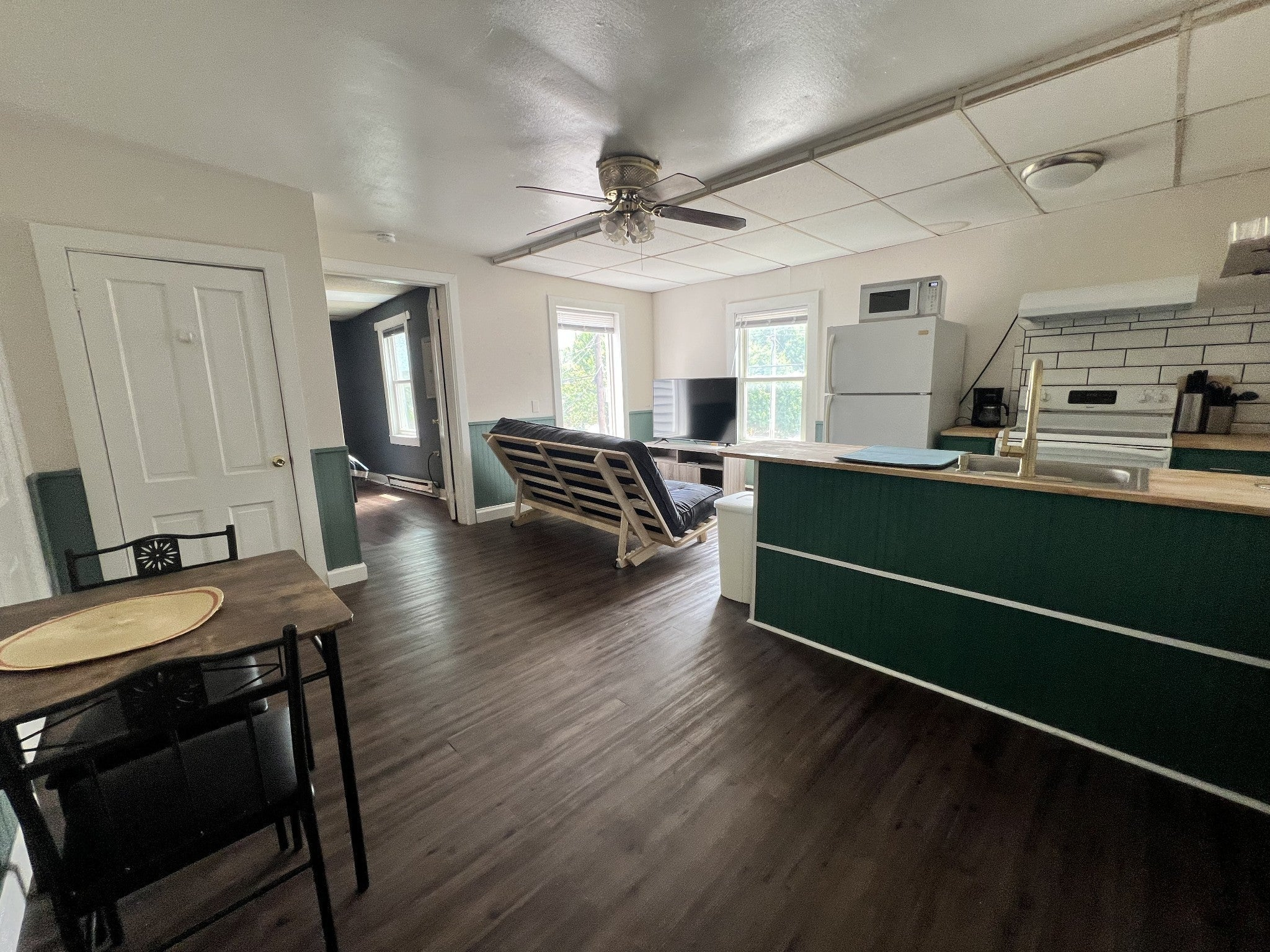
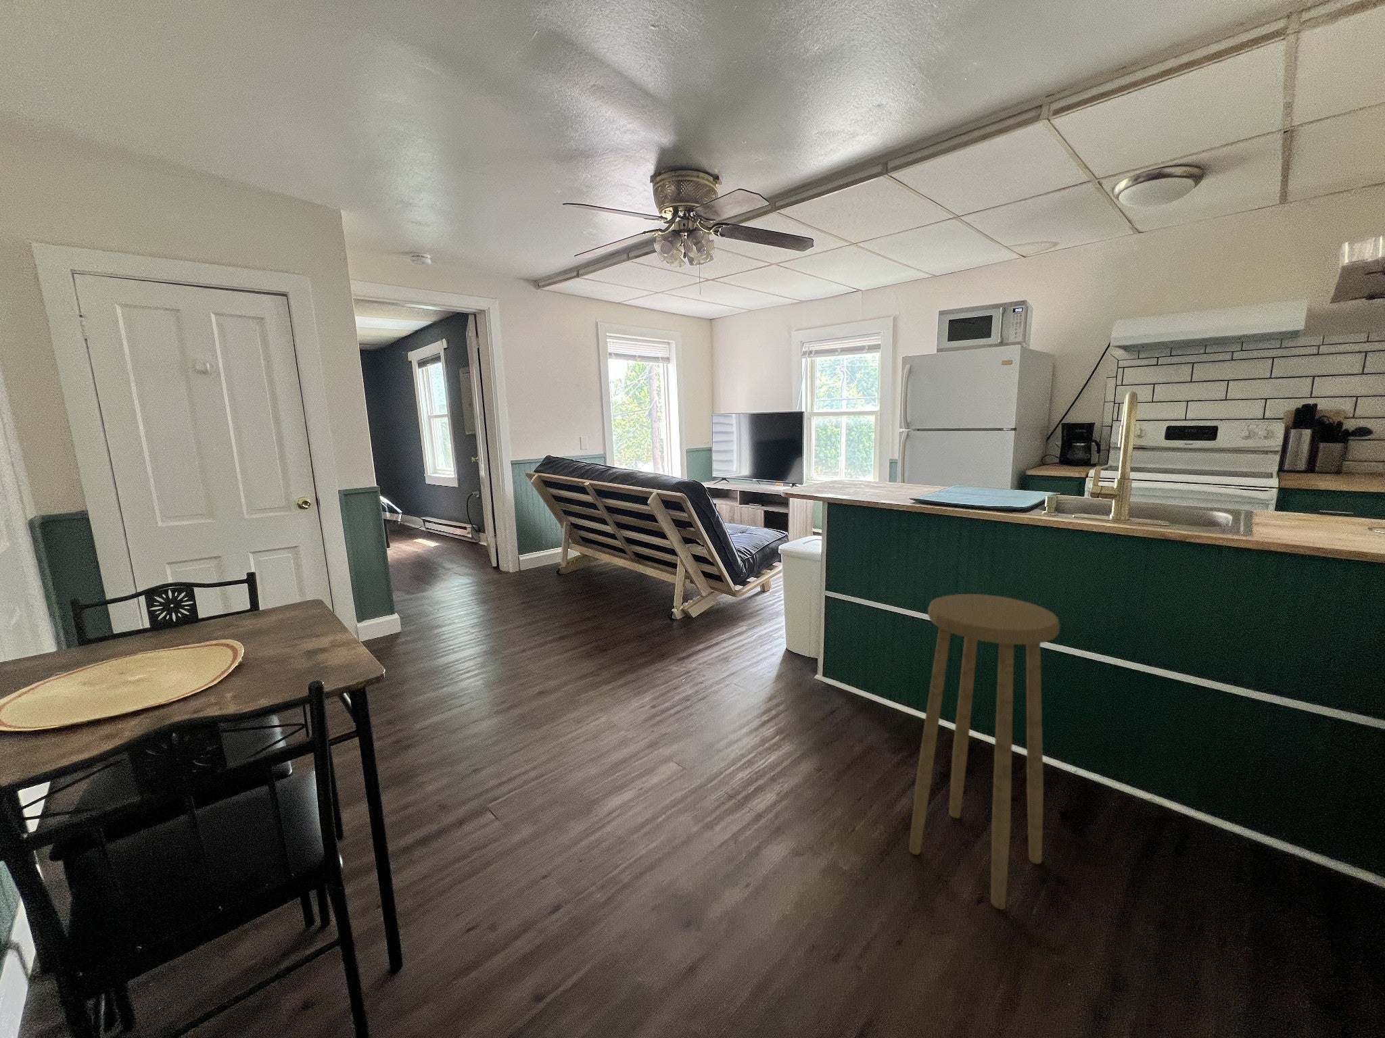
+ stool [908,593,1060,910]
